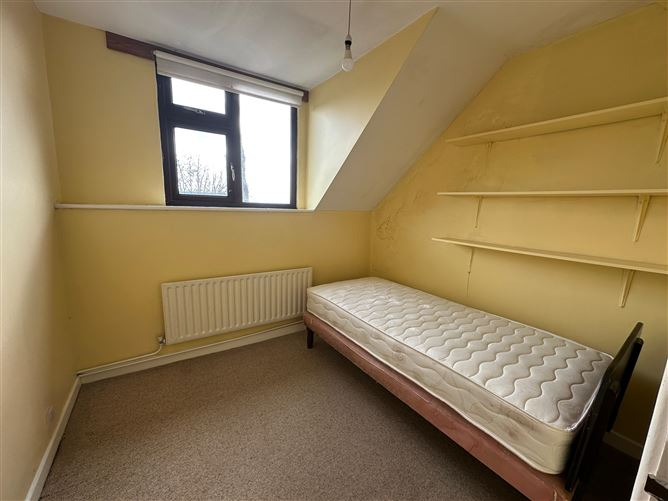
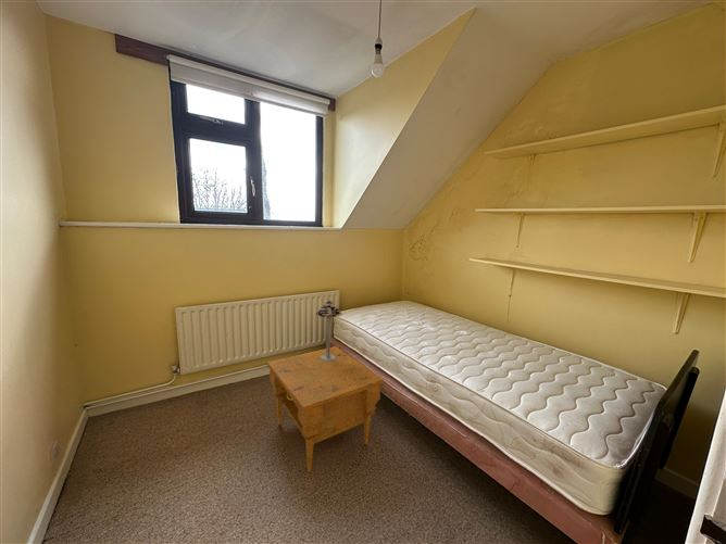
+ table lamp [315,299,343,360]
+ nightstand [266,345,385,473]
